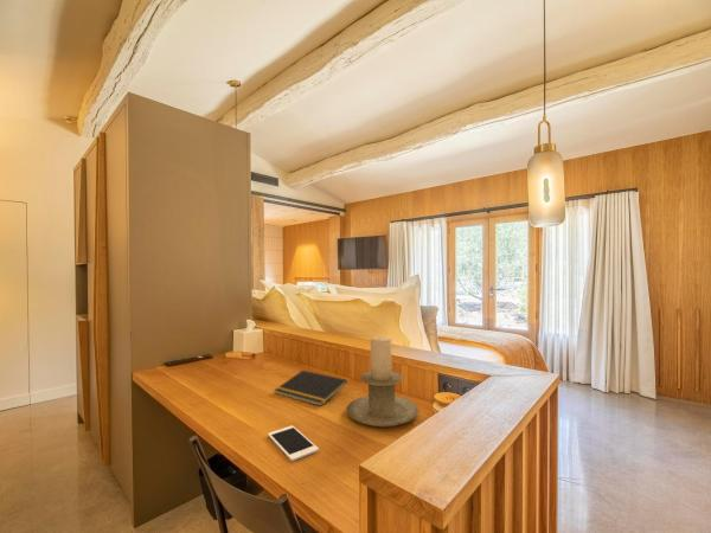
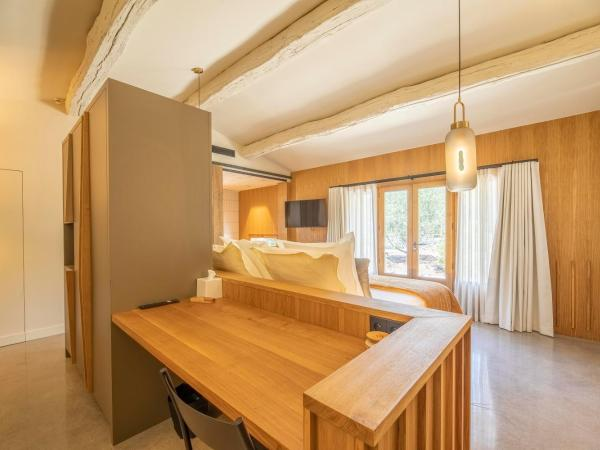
- candle holder [345,335,419,429]
- cell phone [267,424,320,462]
- notepad [273,370,348,407]
